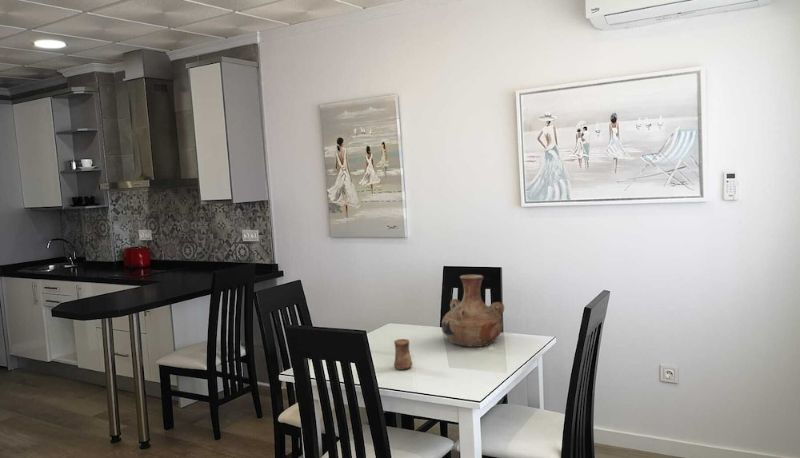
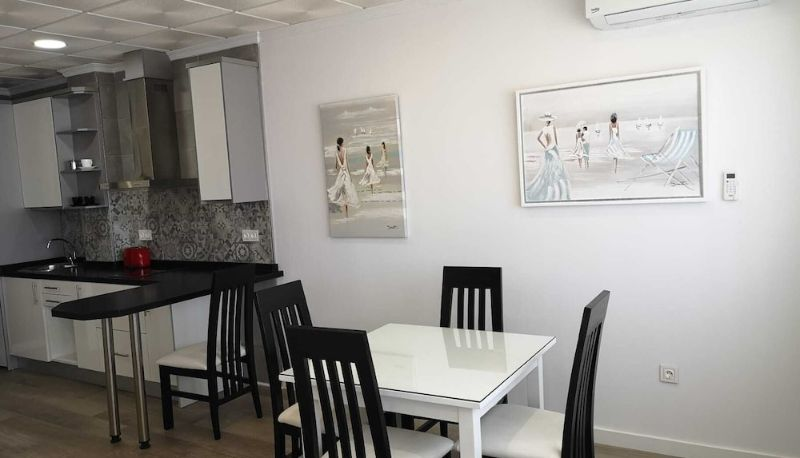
- cup [393,338,413,371]
- vase [441,274,505,348]
